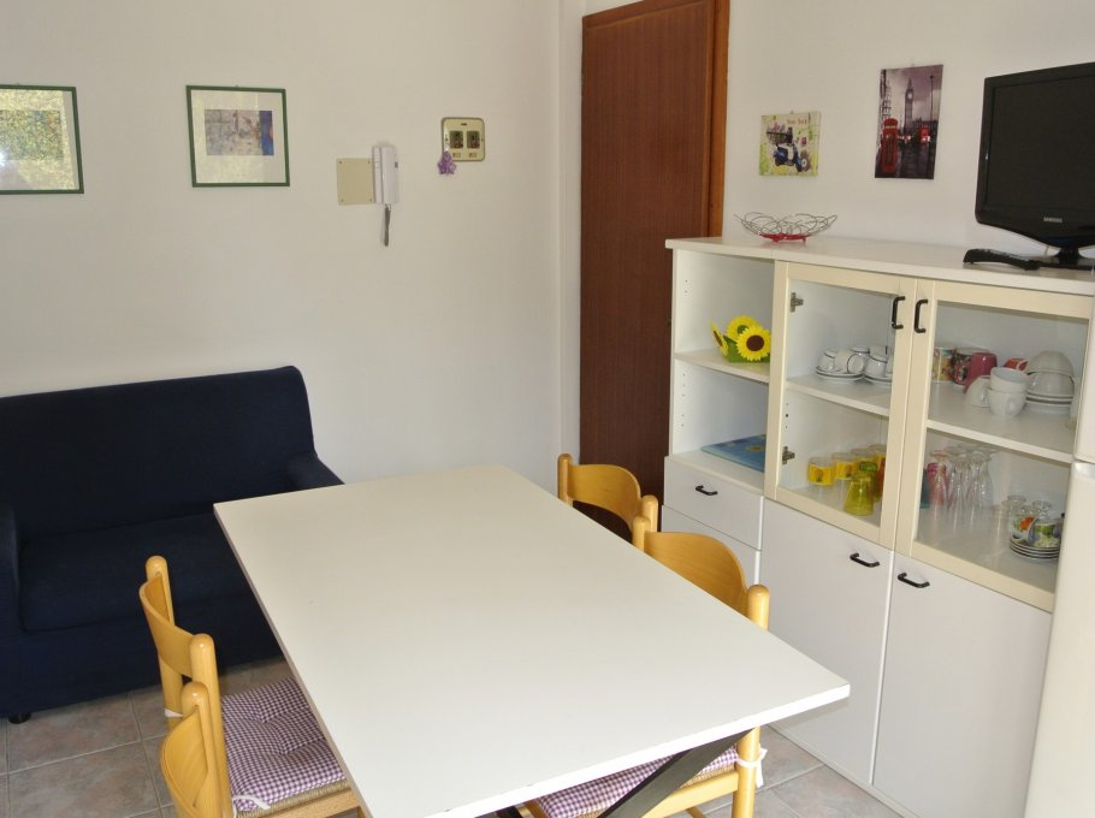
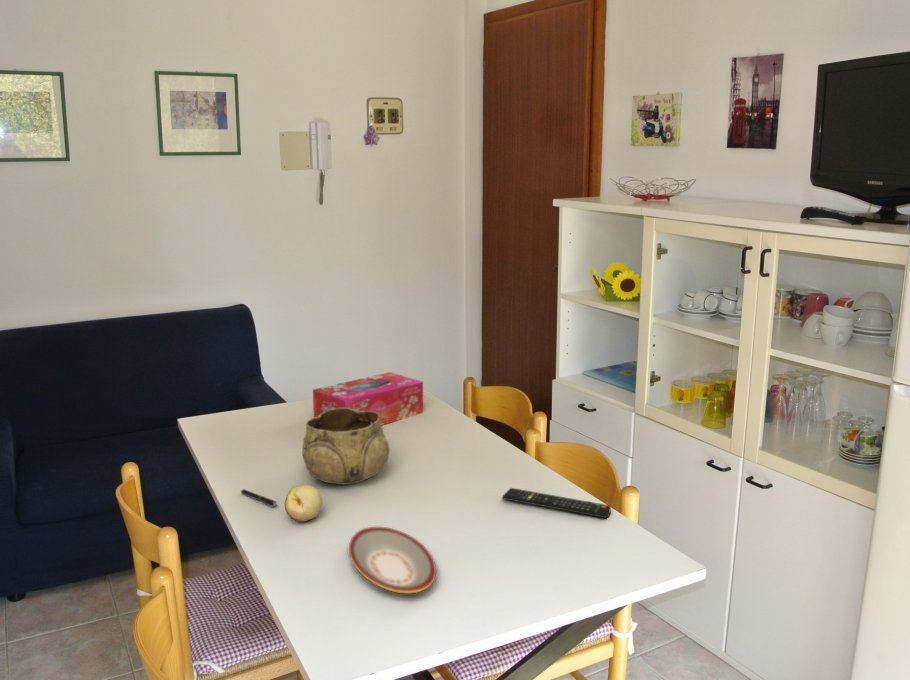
+ tissue box [312,371,424,426]
+ decorative bowl [301,408,390,486]
+ remote control [501,487,612,519]
+ pen [239,488,278,508]
+ plate [348,526,437,594]
+ fruit [284,484,324,522]
